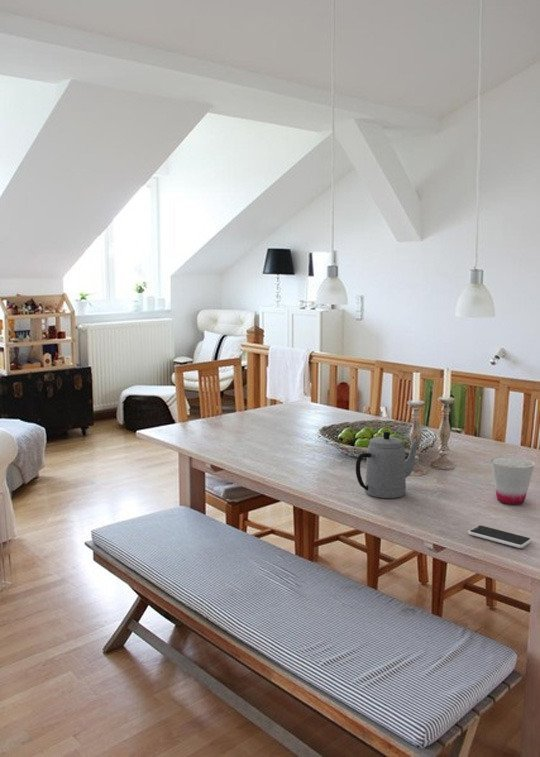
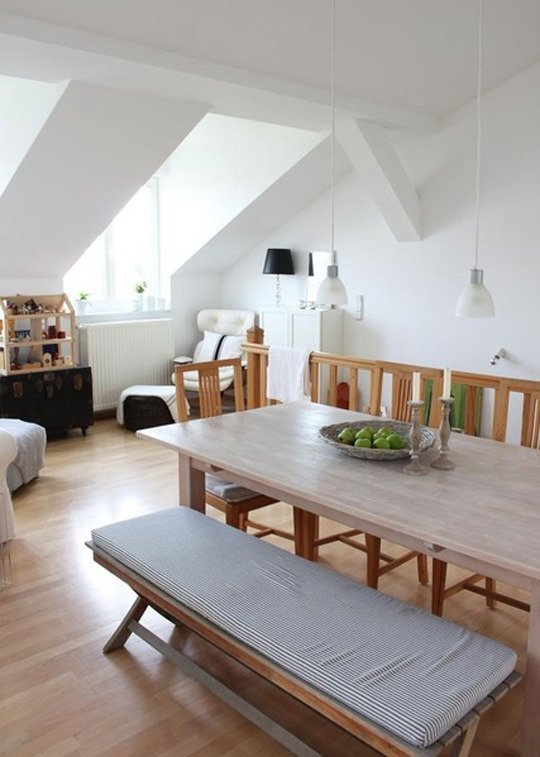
- cup [490,456,536,505]
- teapot [355,431,420,499]
- smartphone [467,524,533,549]
